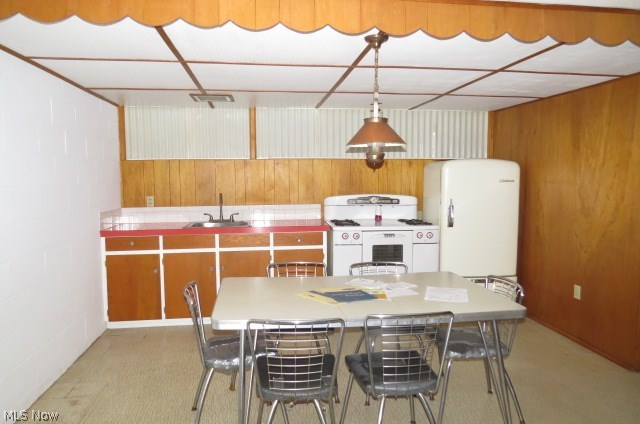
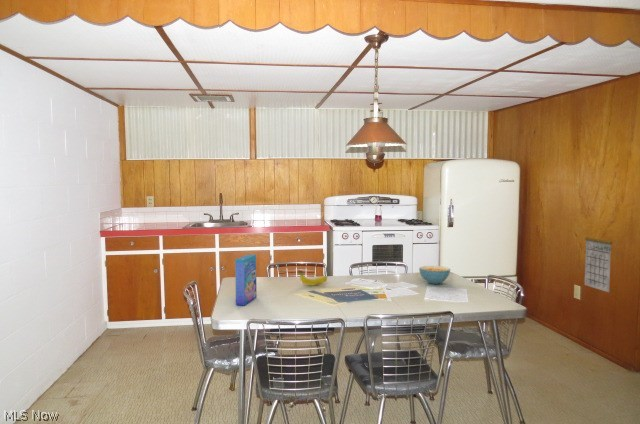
+ cereal bowl [418,265,451,285]
+ fruit [297,269,329,287]
+ calendar [584,227,614,293]
+ cereal box [234,253,257,307]
